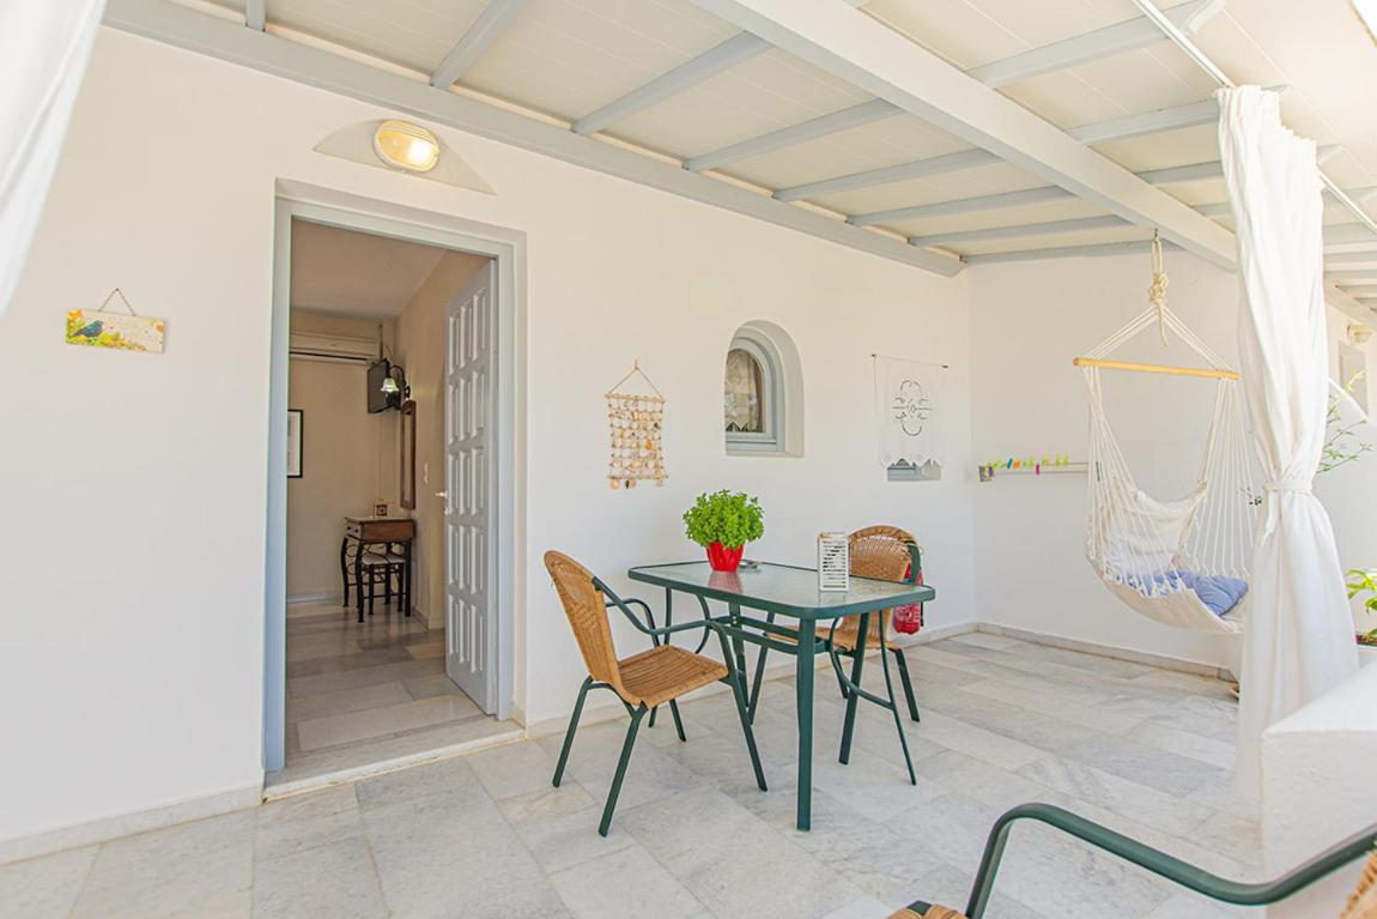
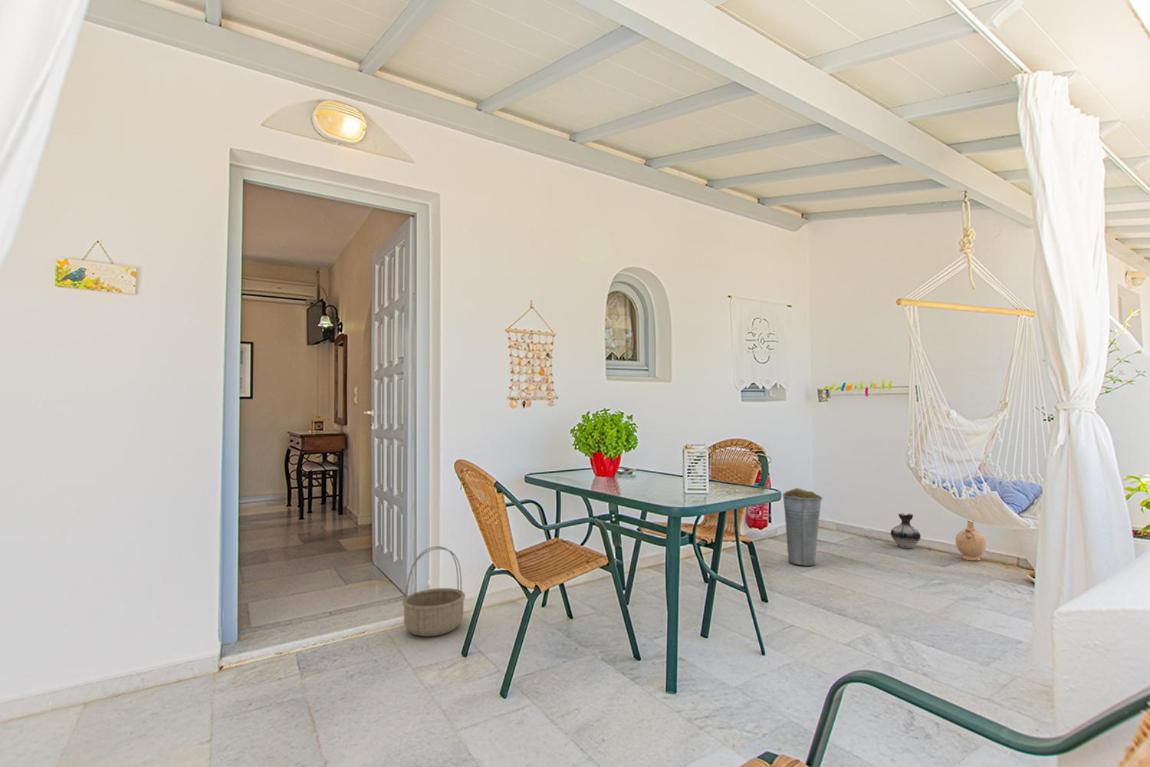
+ vase [954,520,987,562]
+ ceramic jug [890,512,922,549]
+ bucket [781,487,823,567]
+ basket [401,545,466,637]
